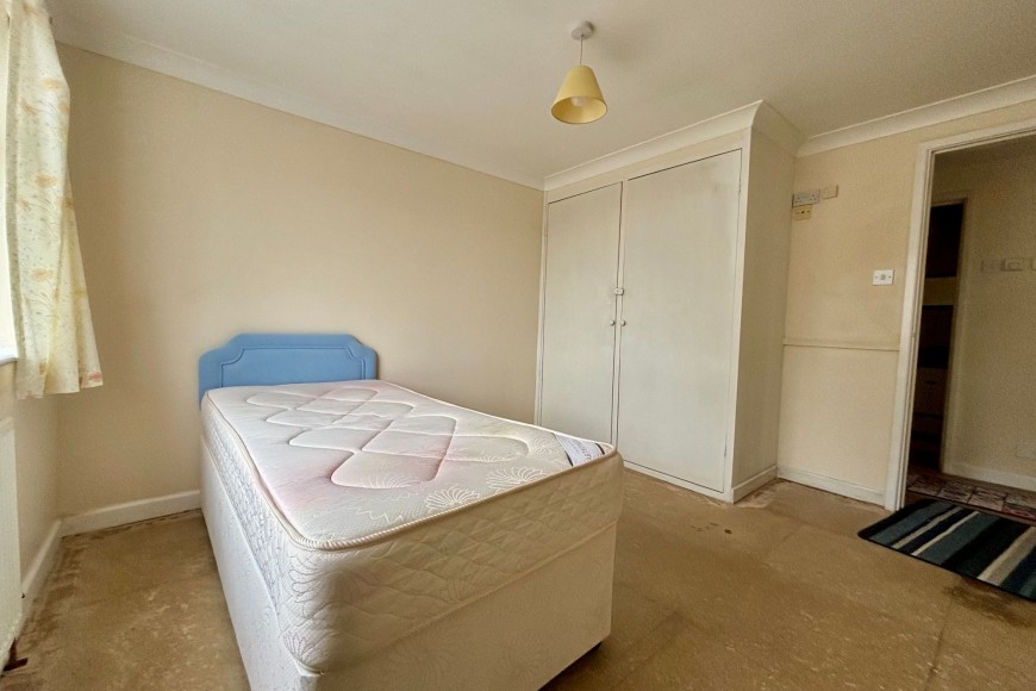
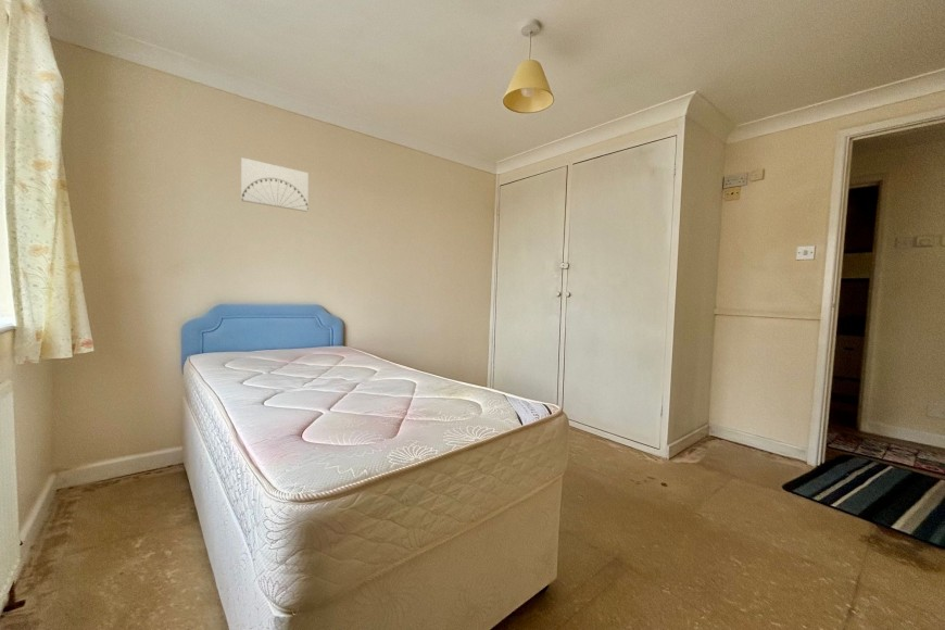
+ wall art [240,156,310,213]
